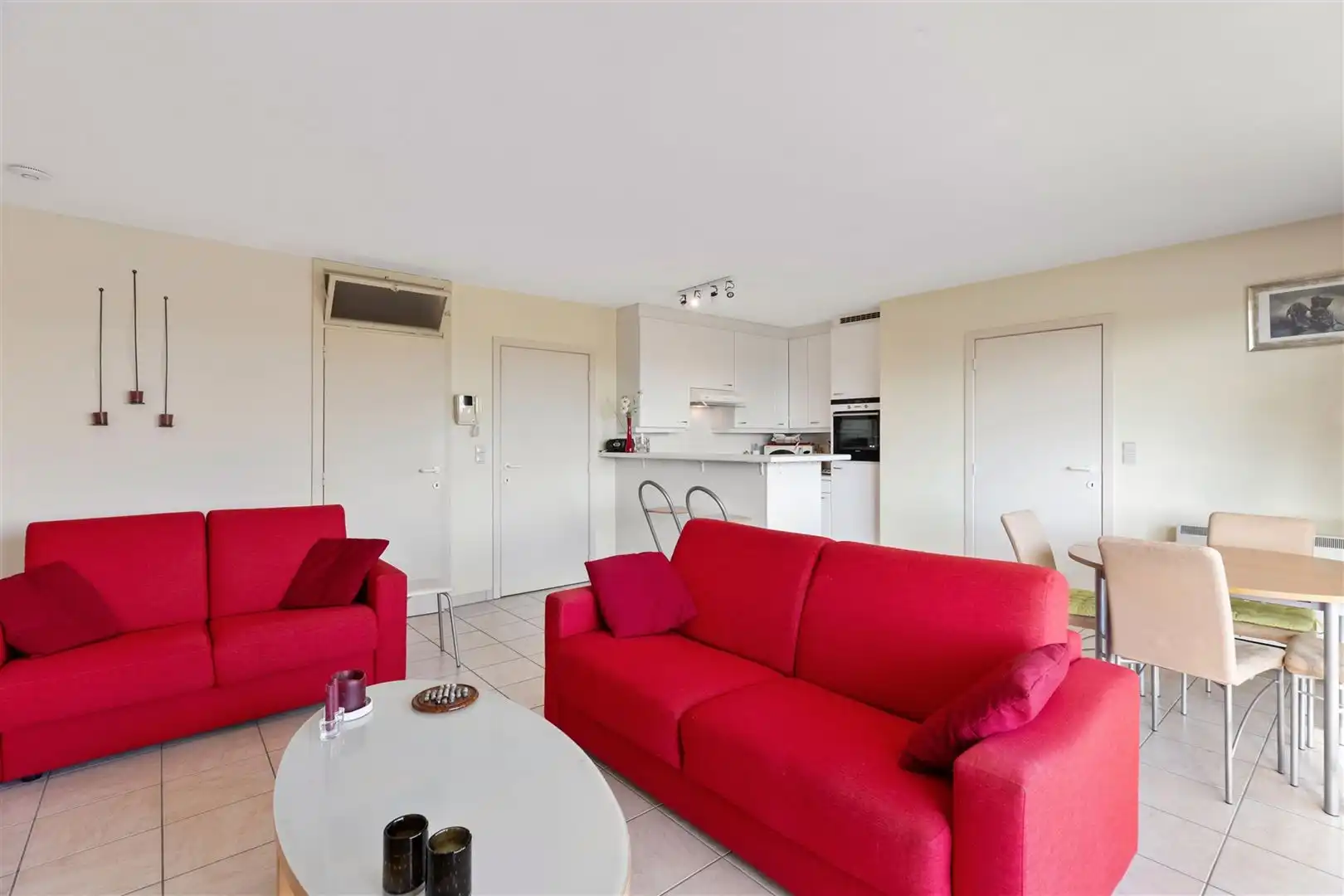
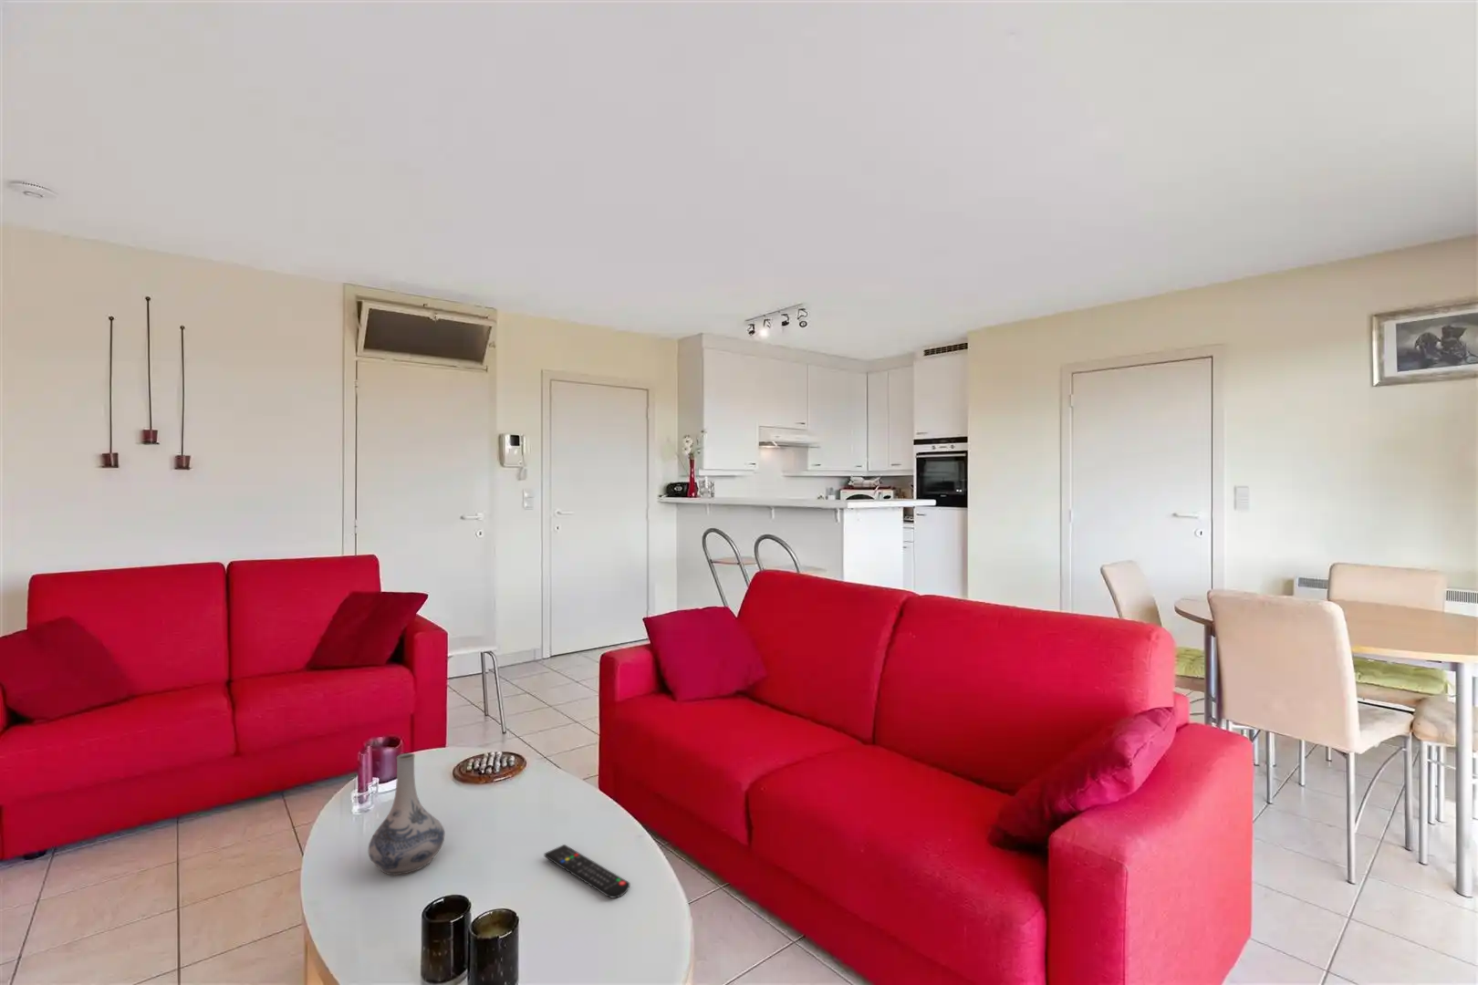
+ remote control [543,843,630,899]
+ decorative vase [367,752,446,875]
